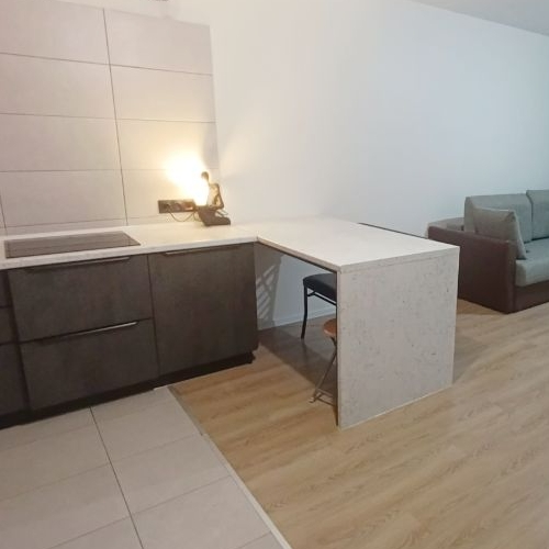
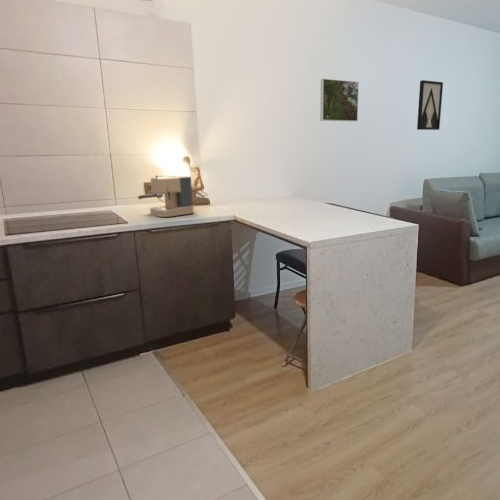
+ coffee maker [137,174,195,218]
+ wall art [416,79,444,131]
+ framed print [319,78,360,122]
